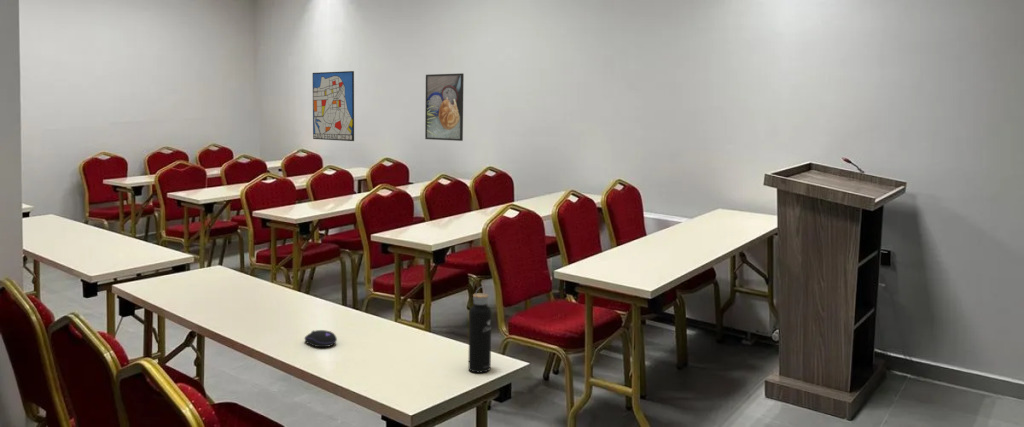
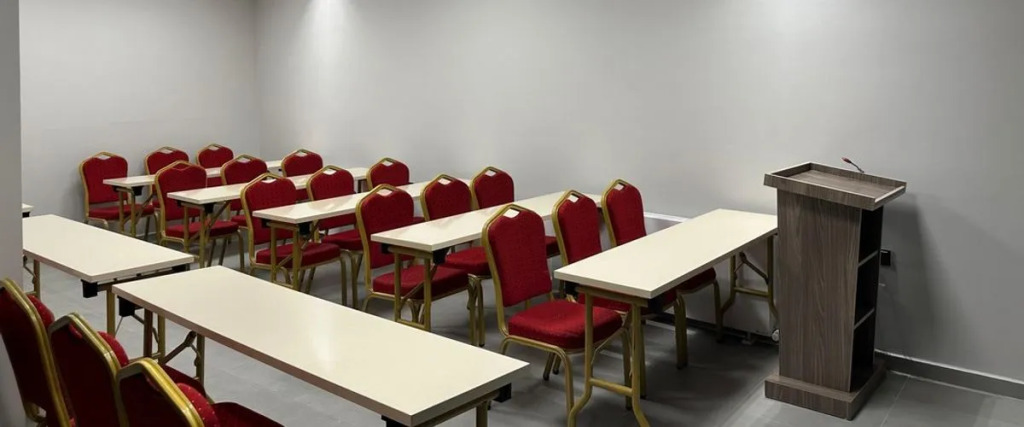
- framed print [424,72,465,142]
- computer mouse [303,329,338,348]
- wall art [312,70,355,142]
- water bottle [467,286,492,374]
